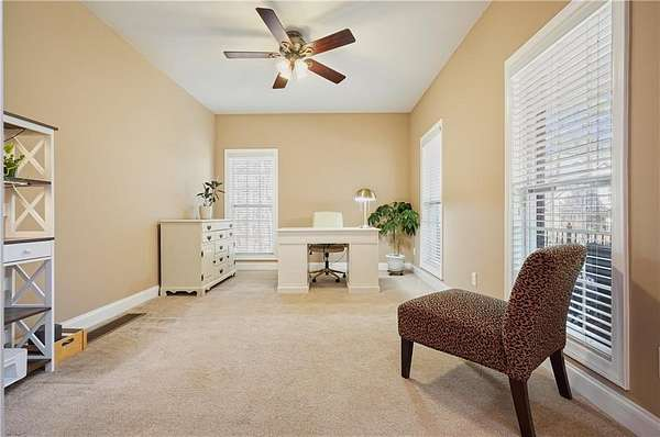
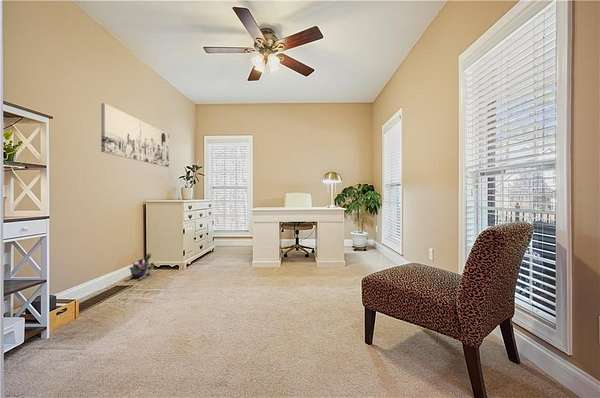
+ wall art [100,102,170,168]
+ waste bin [124,252,156,282]
